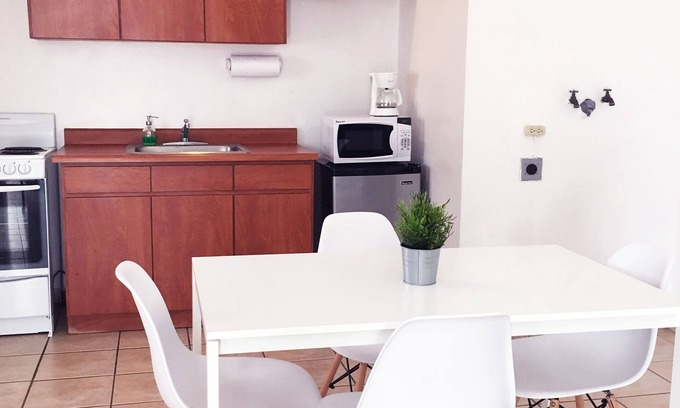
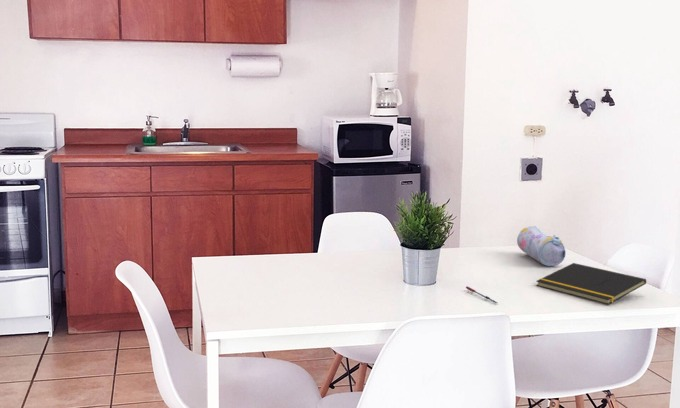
+ notepad [535,262,647,305]
+ pen [465,285,499,304]
+ pencil case [516,225,567,267]
